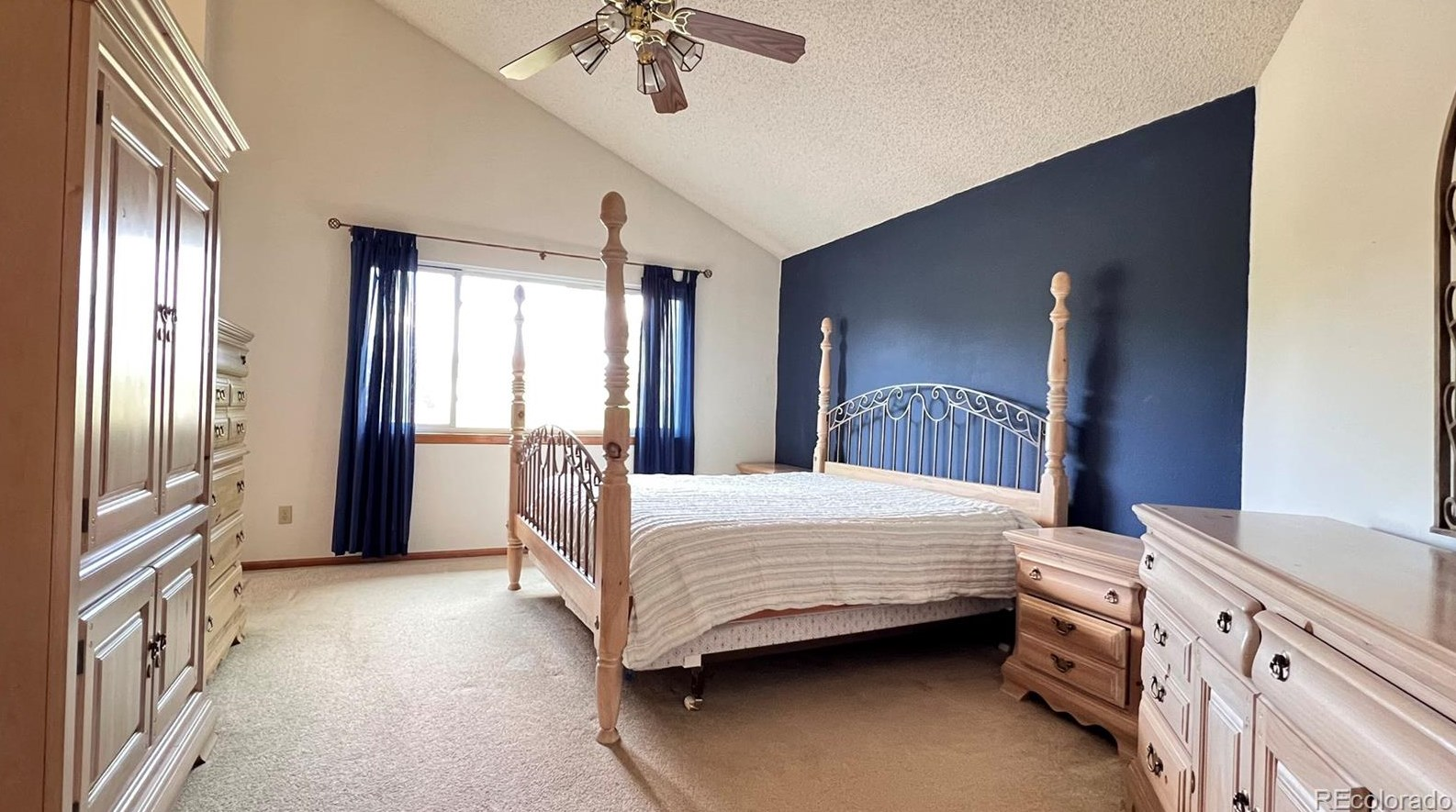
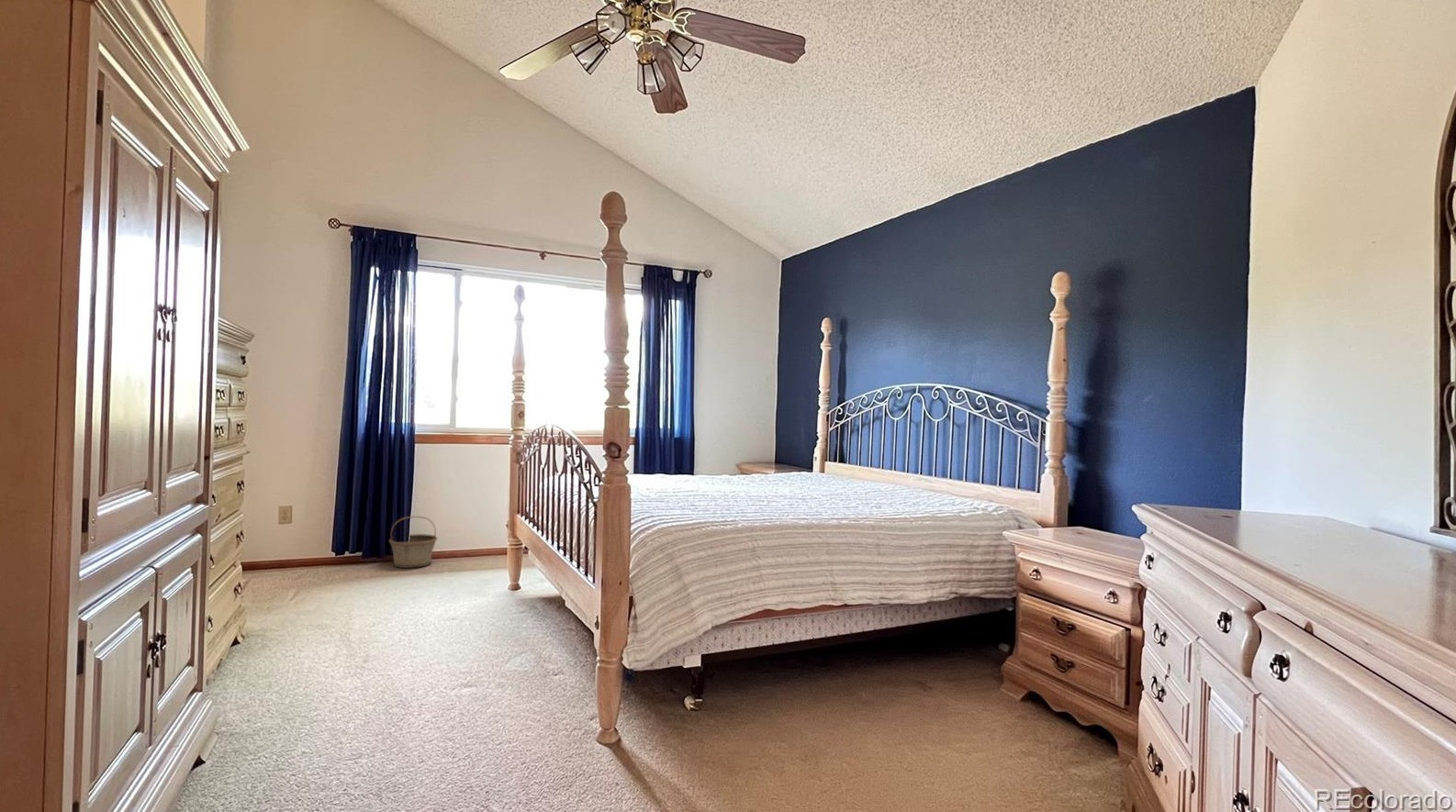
+ basket [388,516,438,569]
